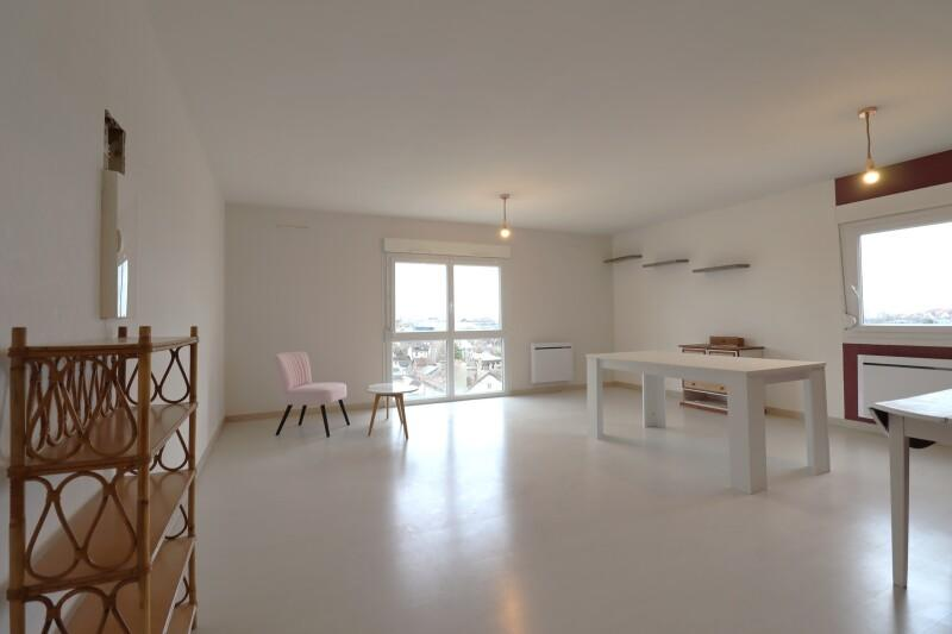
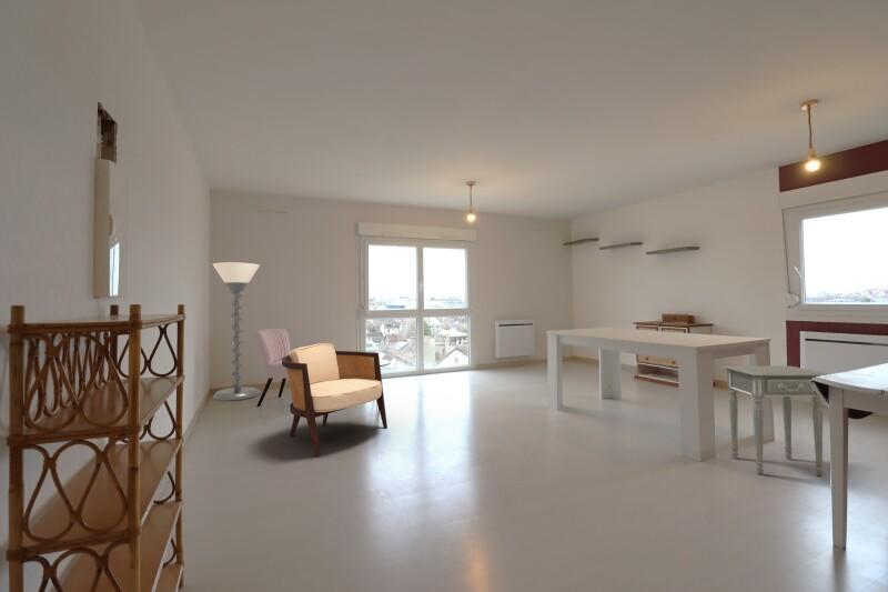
+ floor lamp [212,261,261,402]
+ armchair [281,342,389,456]
+ side table [723,365,830,476]
